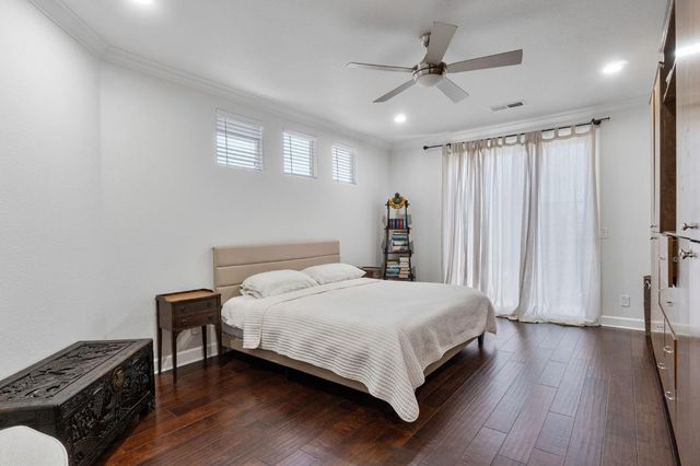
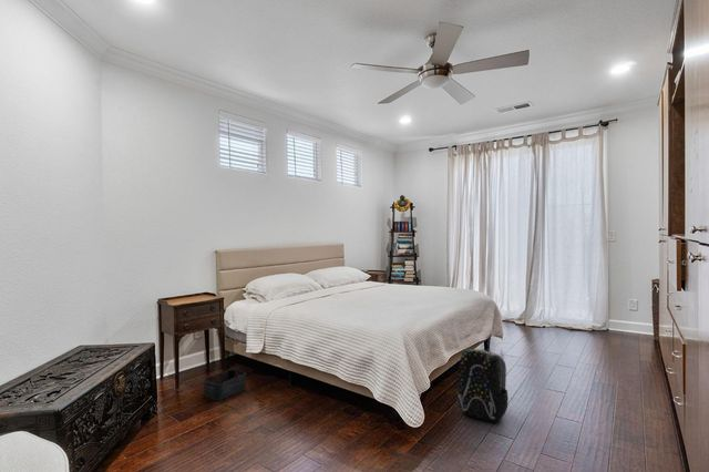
+ backpack [456,348,510,423]
+ storage bin [203,368,247,402]
